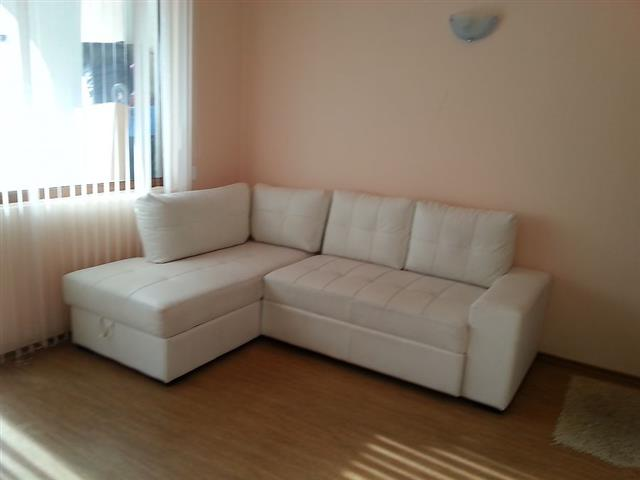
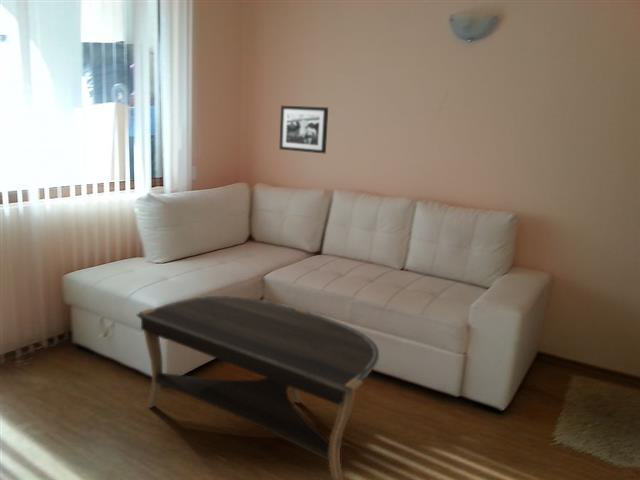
+ coffee table [136,295,380,480]
+ picture frame [278,105,329,154]
